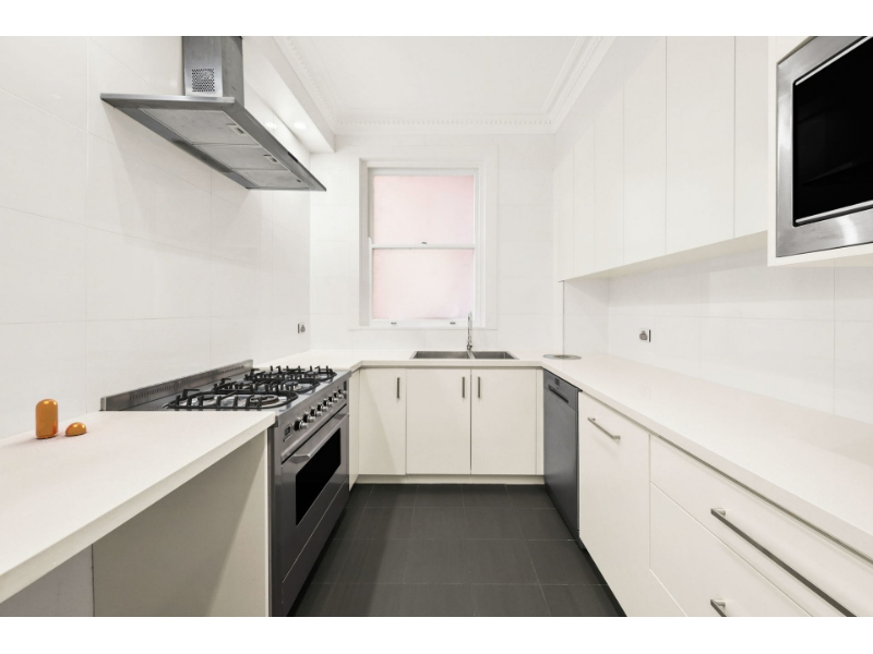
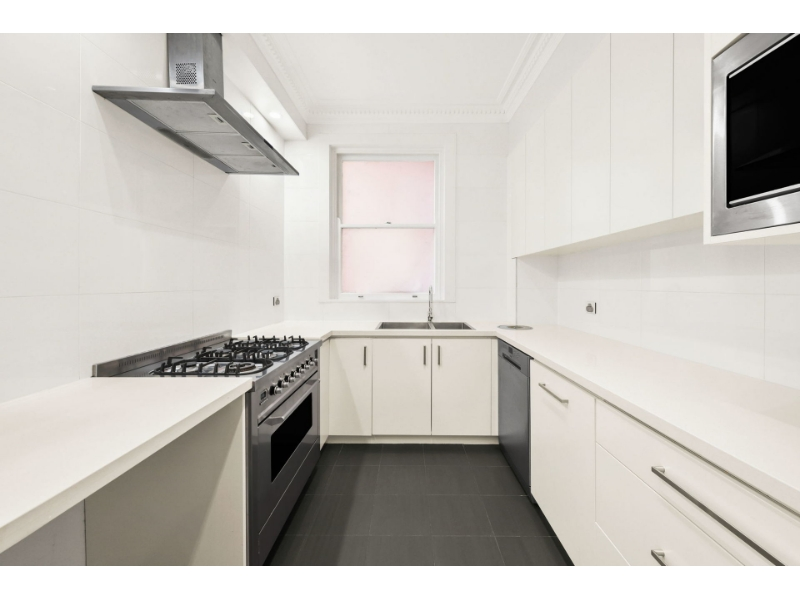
- pepper shaker [34,398,87,439]
